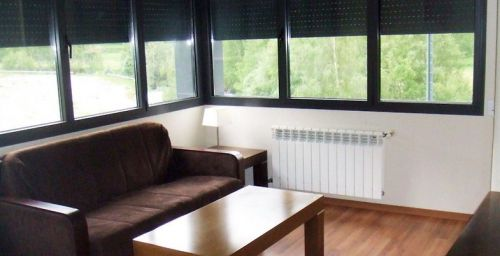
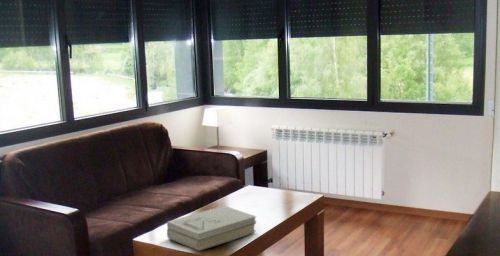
+ books [166,205,257,252]
